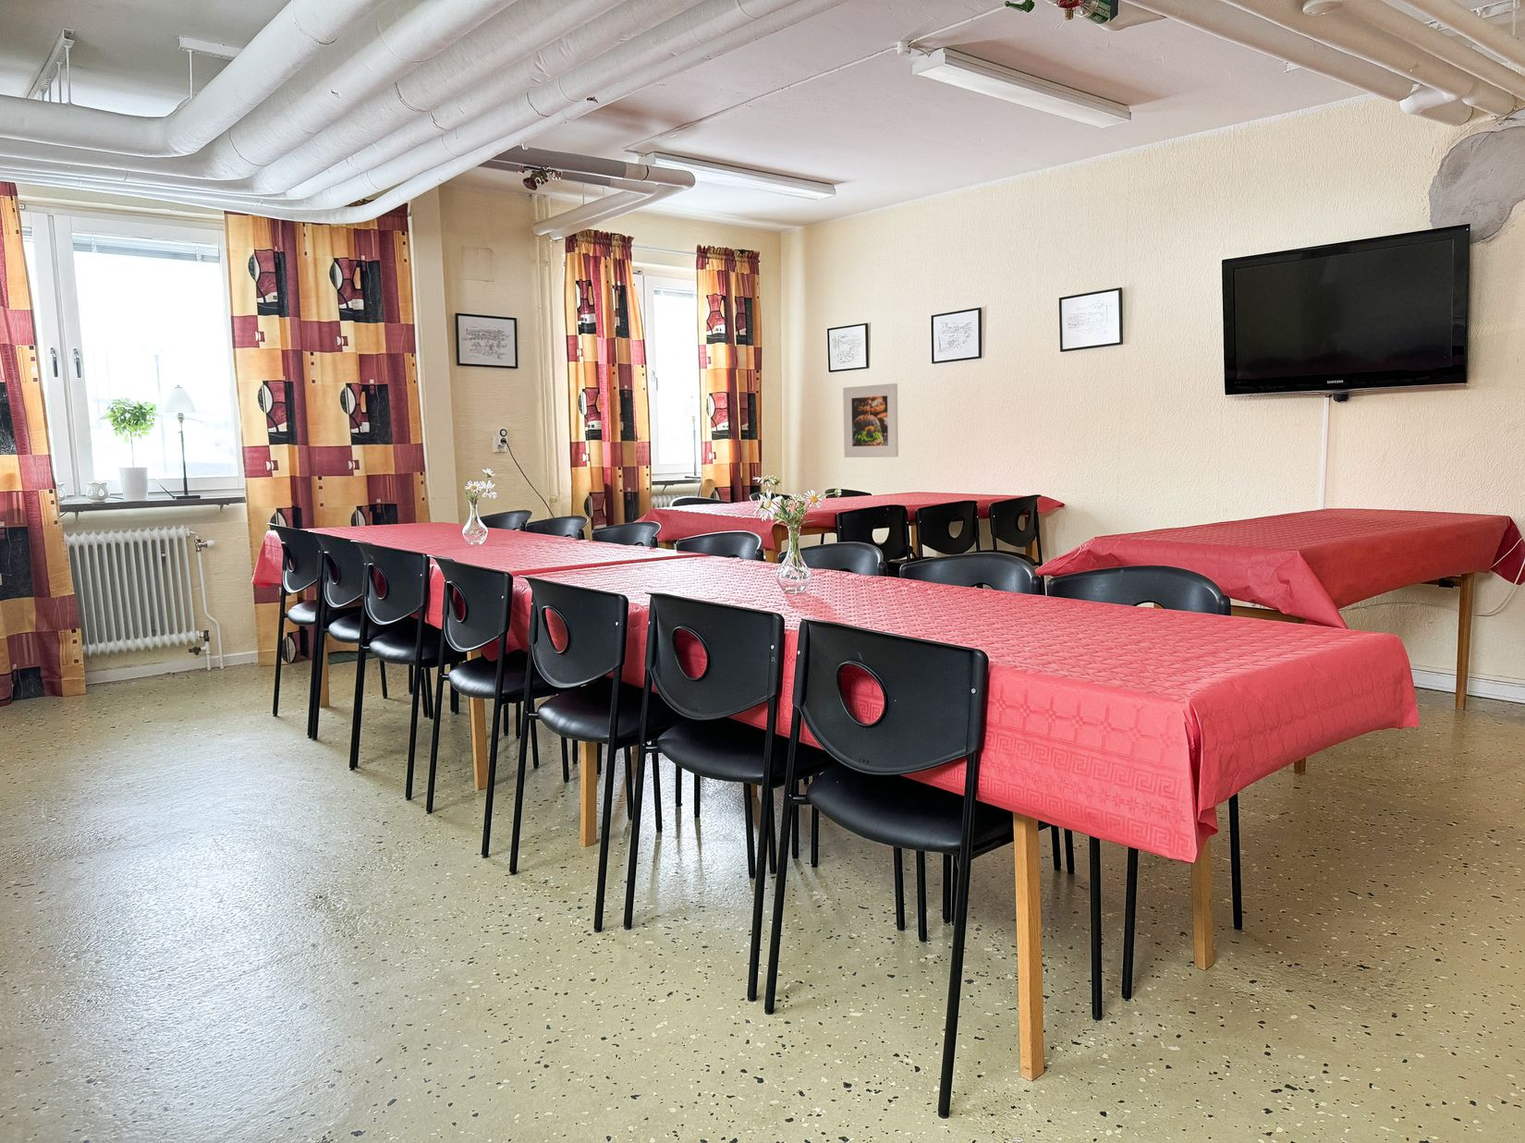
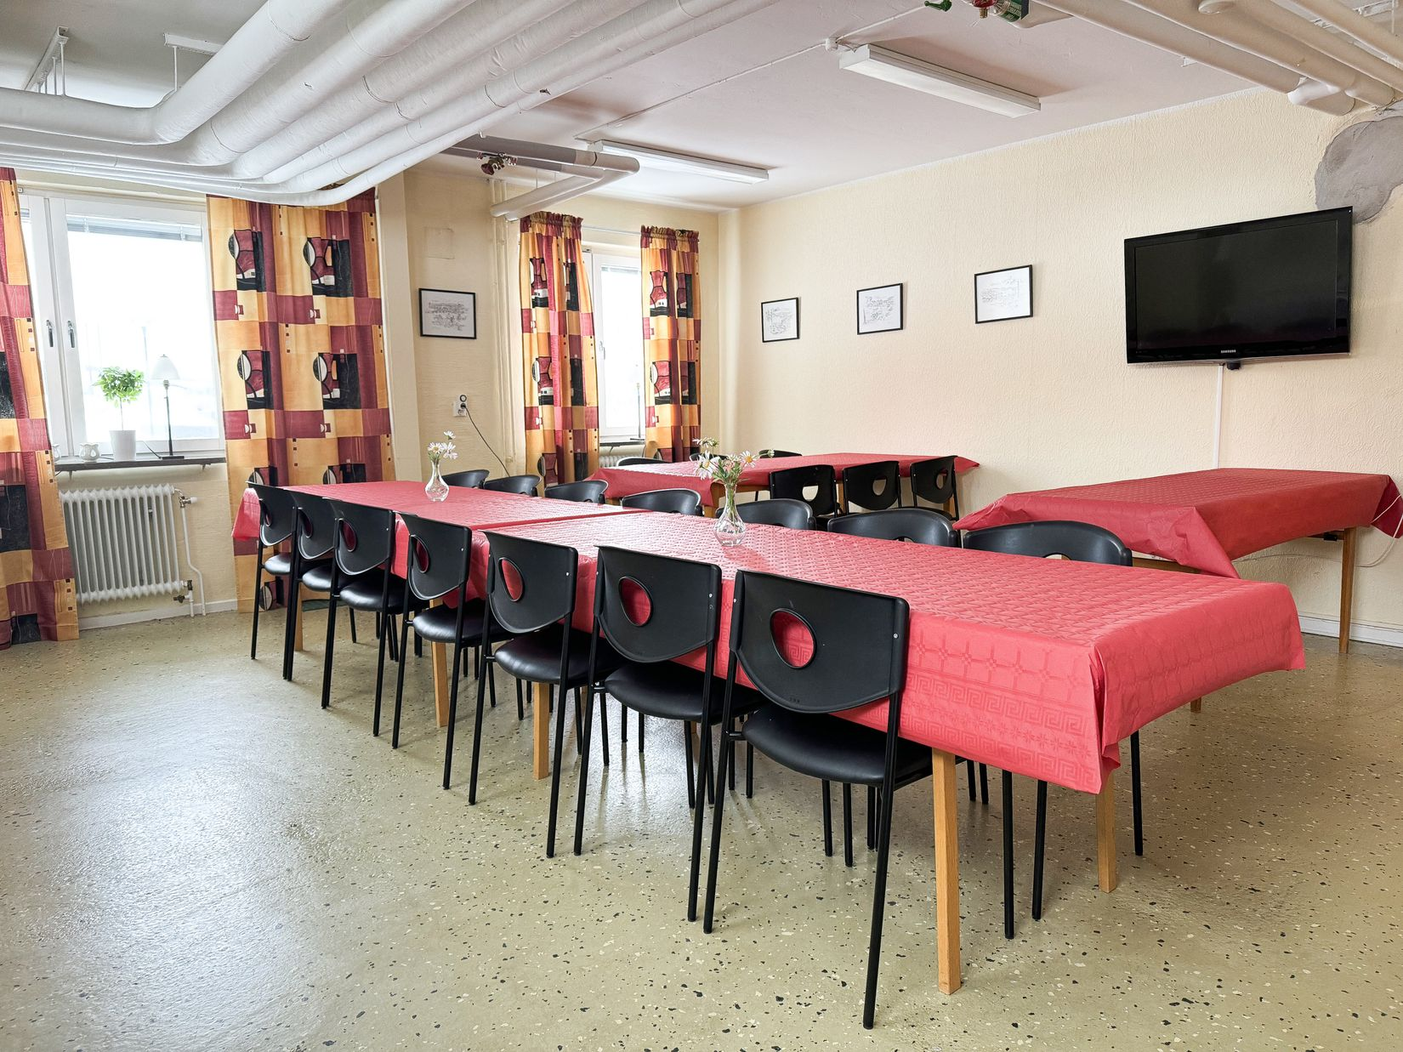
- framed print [842,383,899,459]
